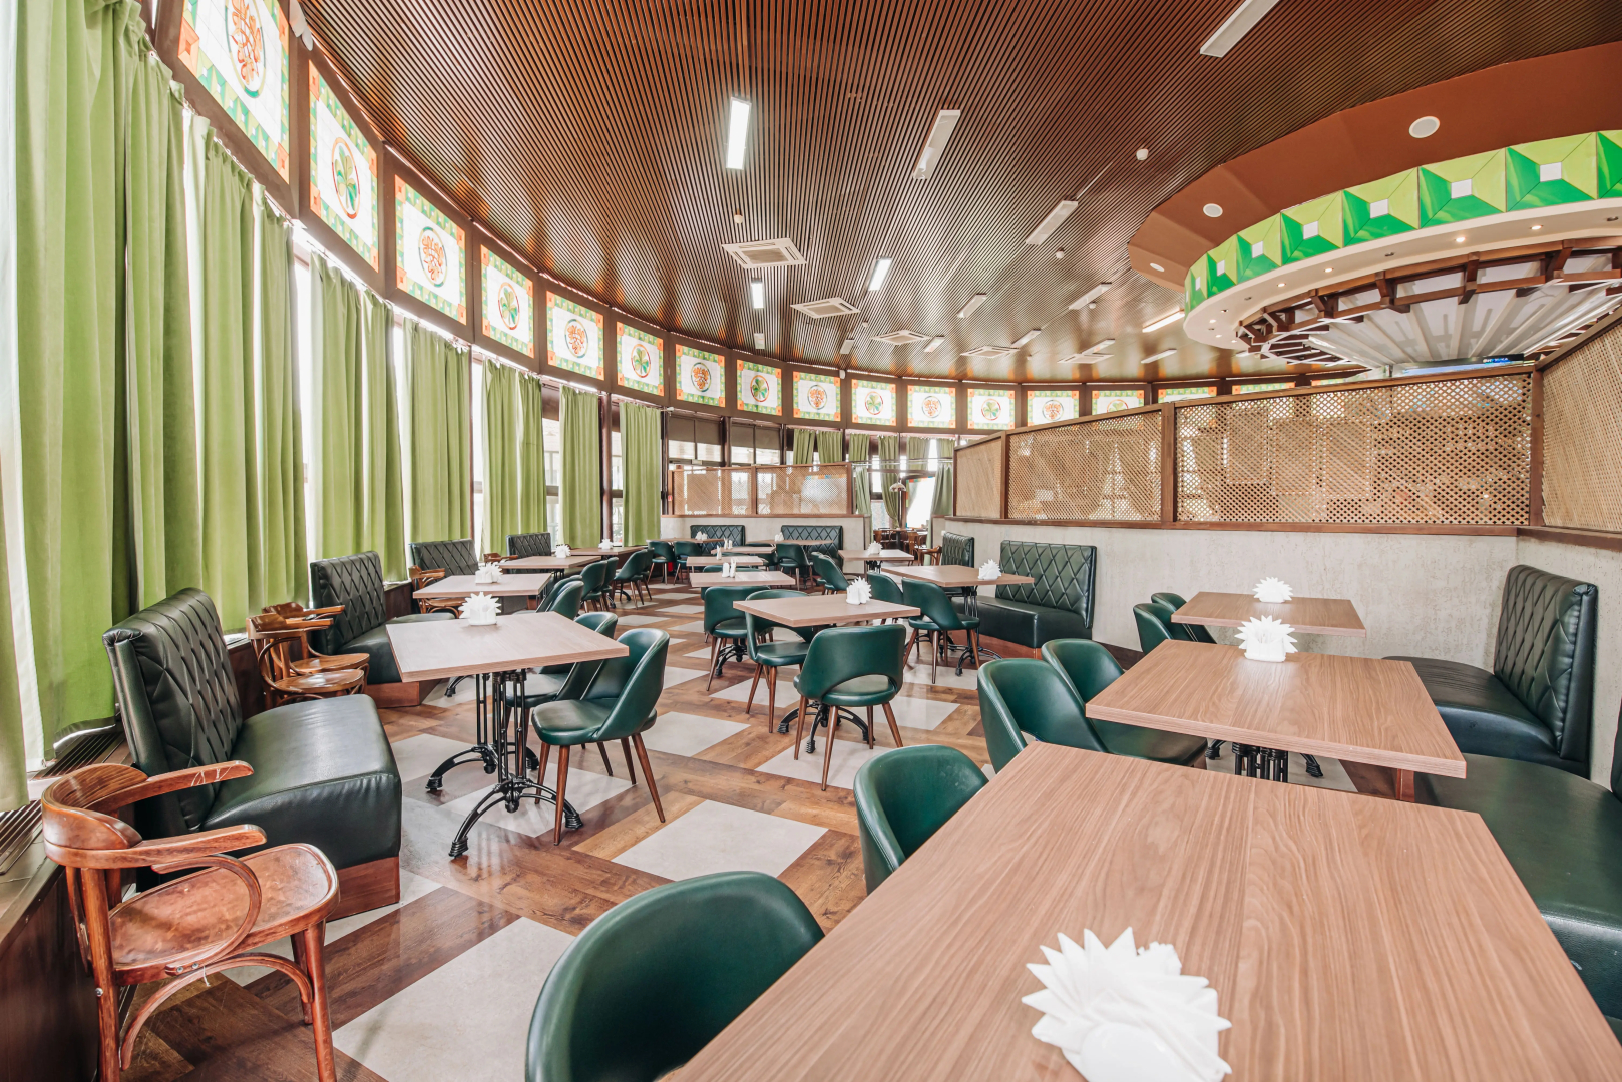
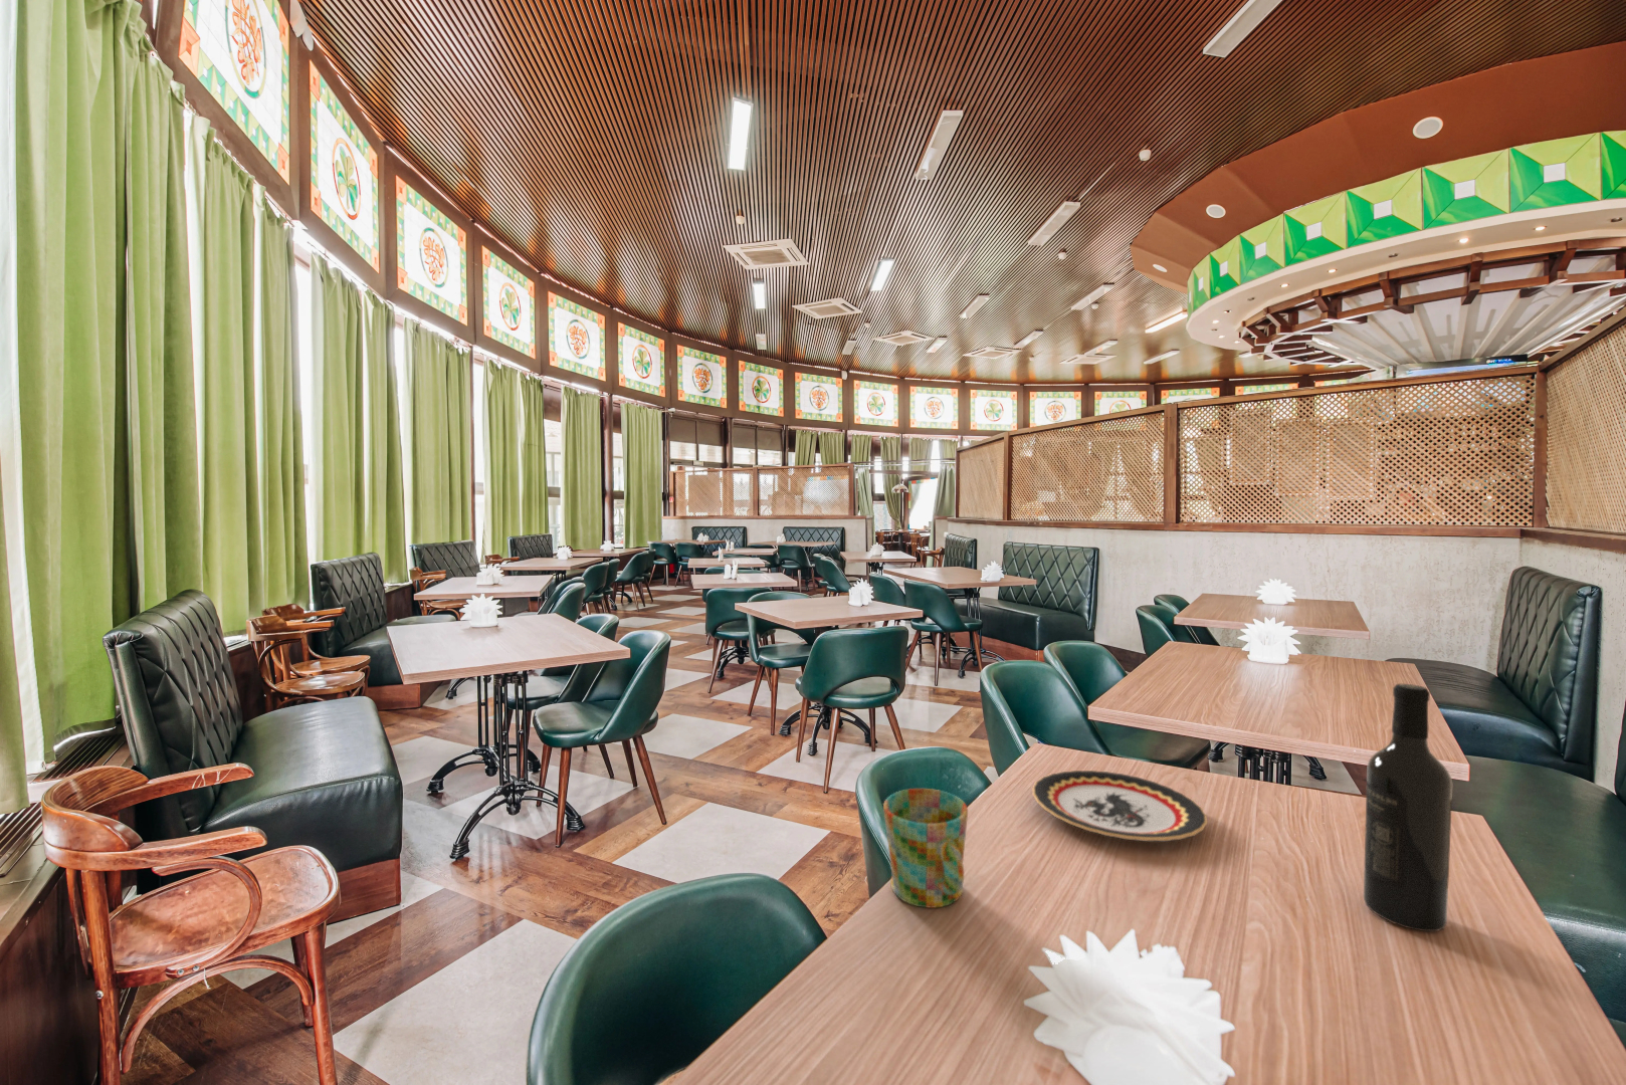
+ mug [883,787,969,909]
+ wine bottle [1363,683,1453,932]
+ plate [1032,769,1208,842]
